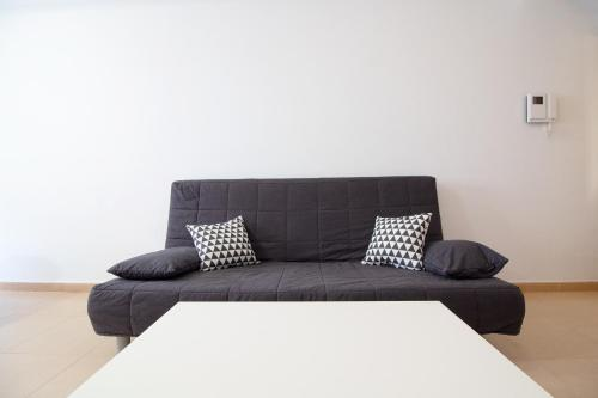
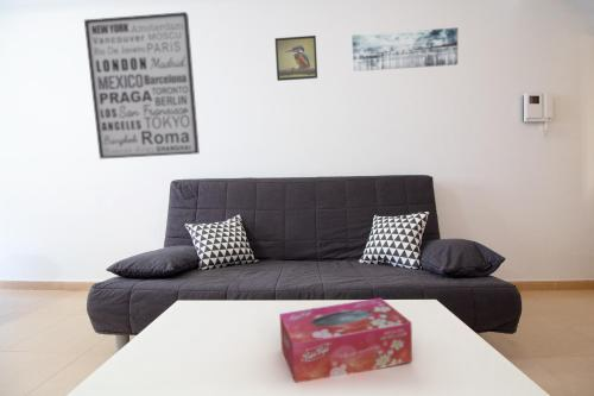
+ wall art [83,11,201,159]
+ wall art [350,26,459,73]
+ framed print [274,34,318,82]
+ tissue box [278,296,413,384]
